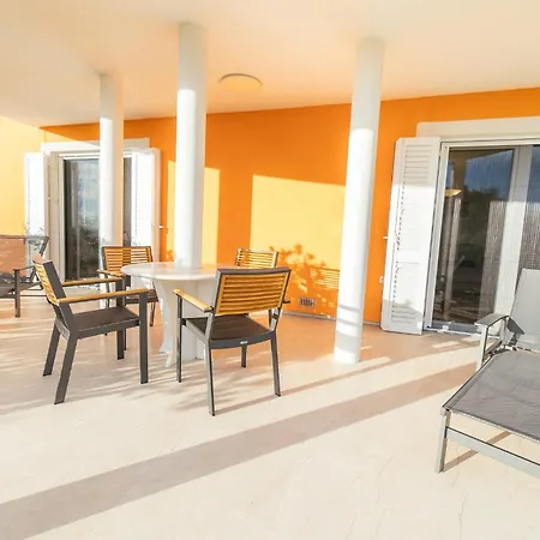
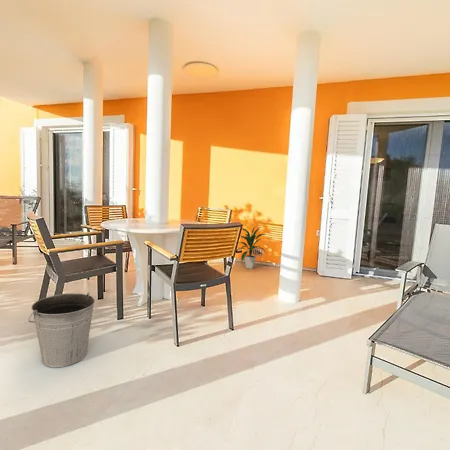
+ bucket [27,291,96,368]
+ indoor plant [238,225,267,270]
